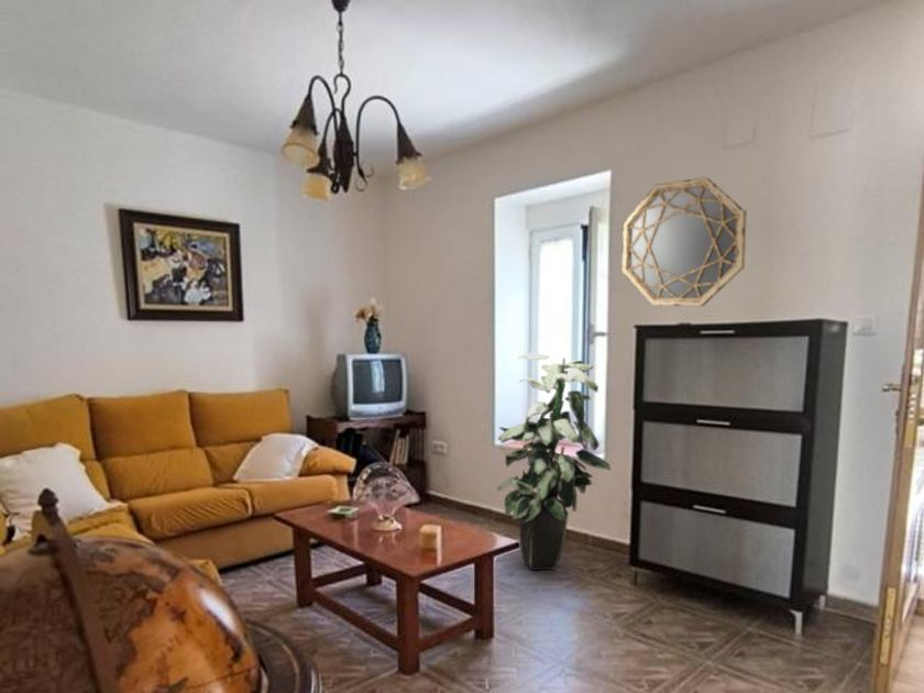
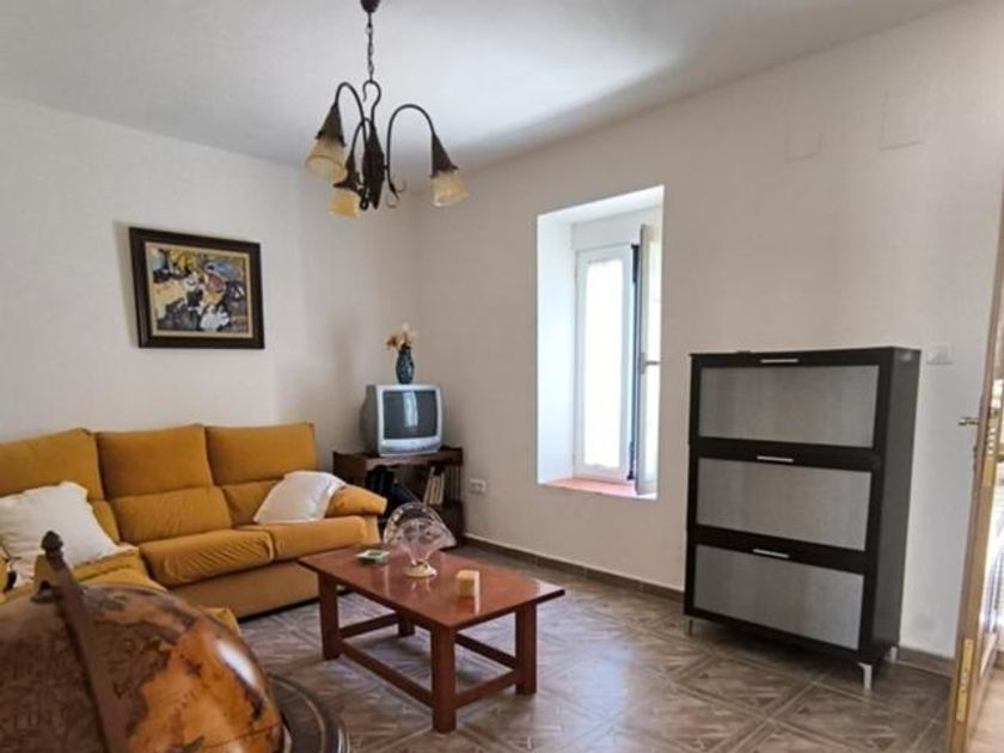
- indoor plant [495,352,612,571]
- home mirror [622,176,748,307]
